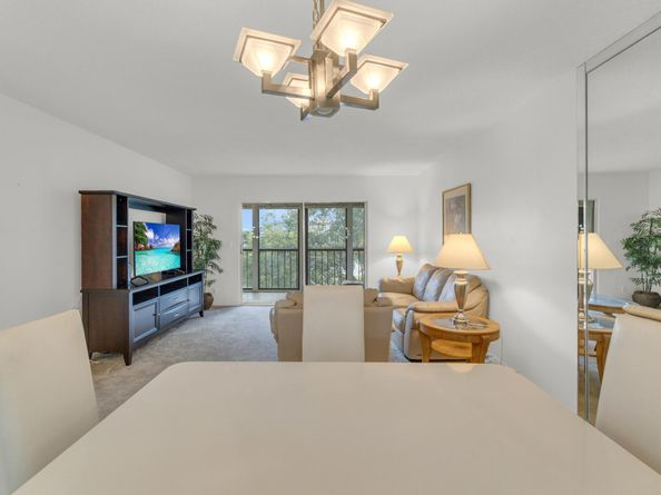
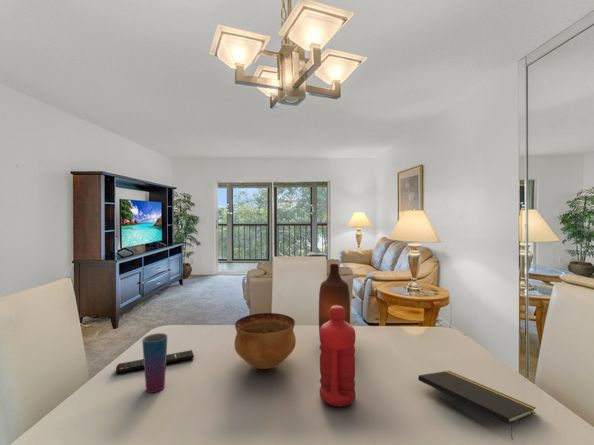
+ cup [141,332,169,393]
+ water bottle [319,305,357,408]
+ bowl [233,312,297,370]
+ remote control [115,349,195,374]
+ notepad [417,370,537,441]
+ bottle [318,263,351,338]
